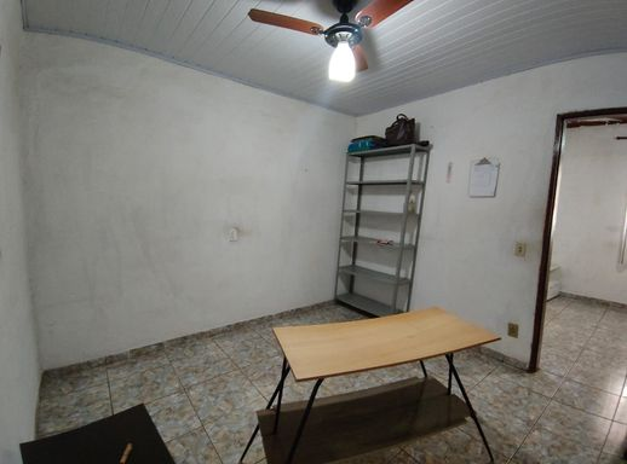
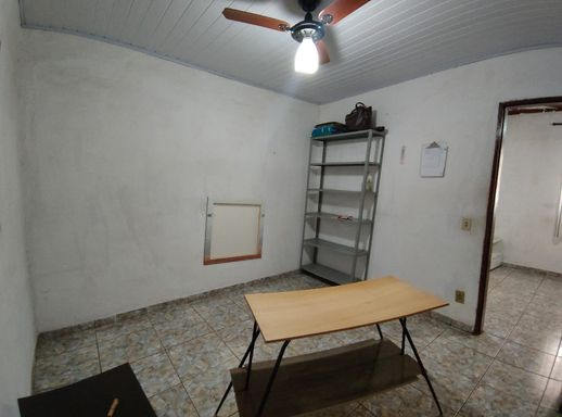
+ wall art [202,195,267,267]
